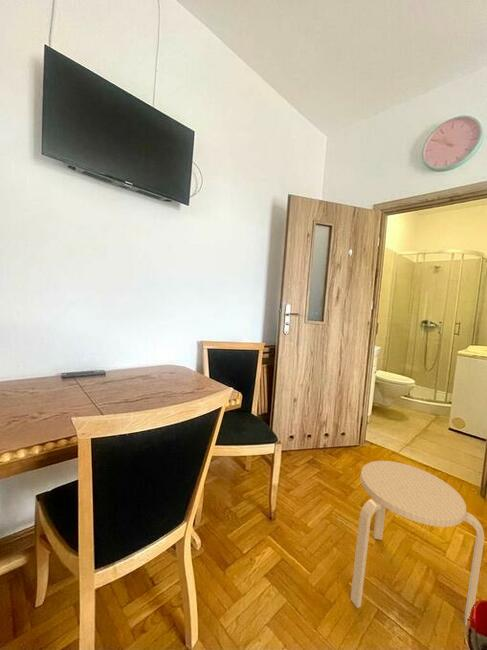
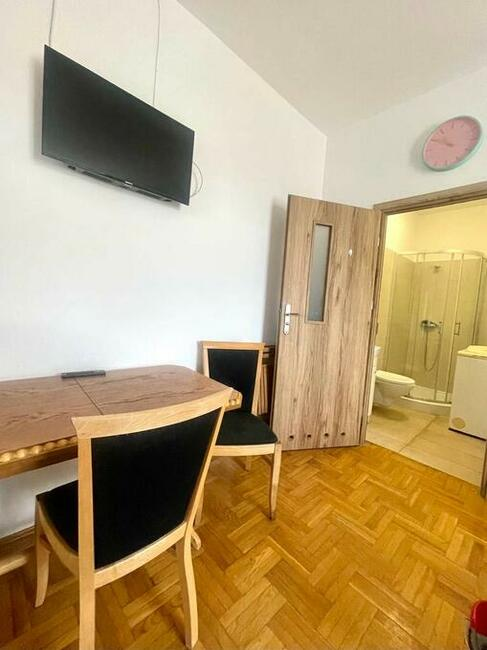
- stool [349,460,485,627]
